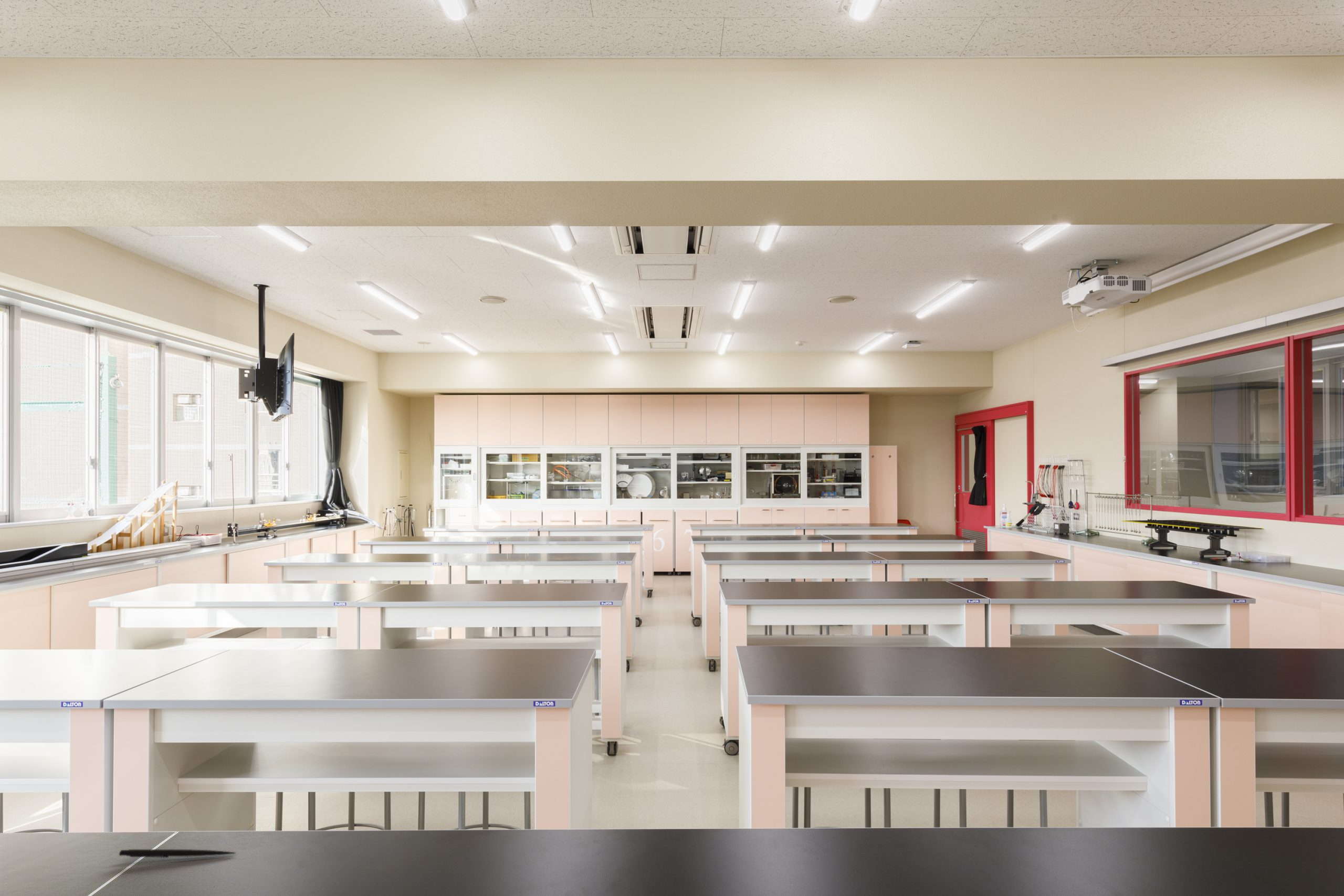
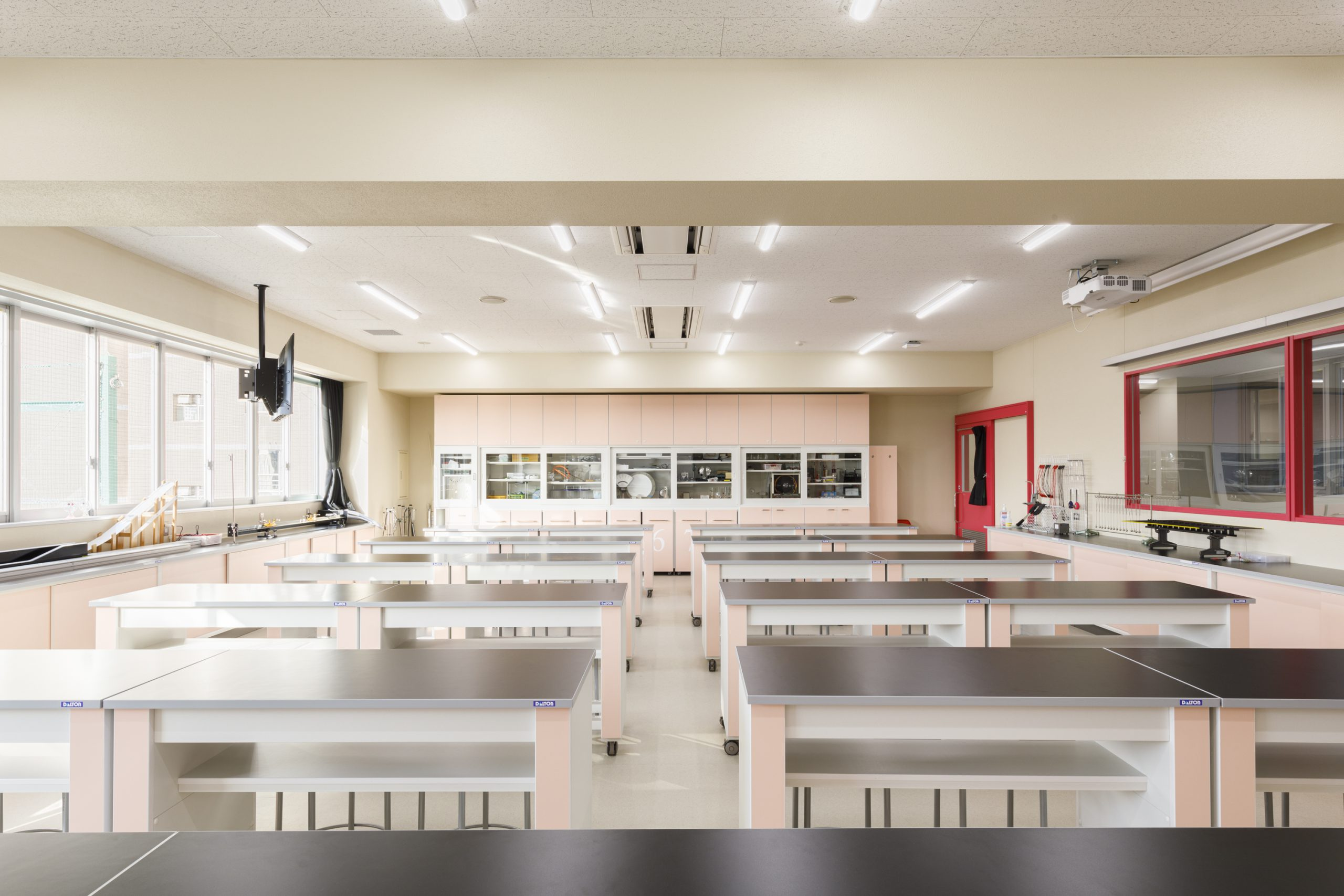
- pen [119,849,237,858]
